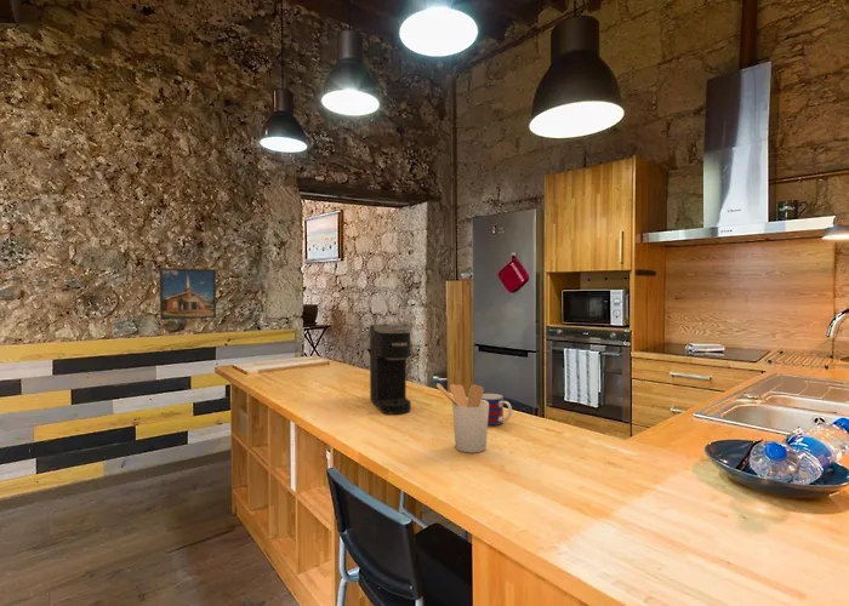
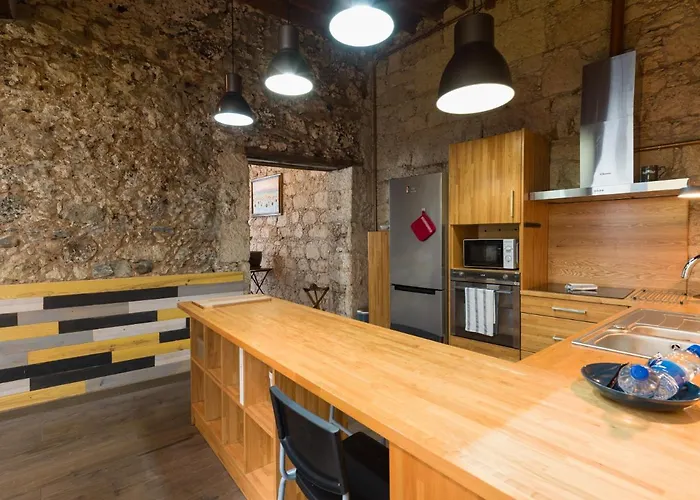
- coffee maker [369,322,412,416]
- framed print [158,267,217,321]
- mug [482,393,513,427]
- utensil holder [435,382,489,453]
